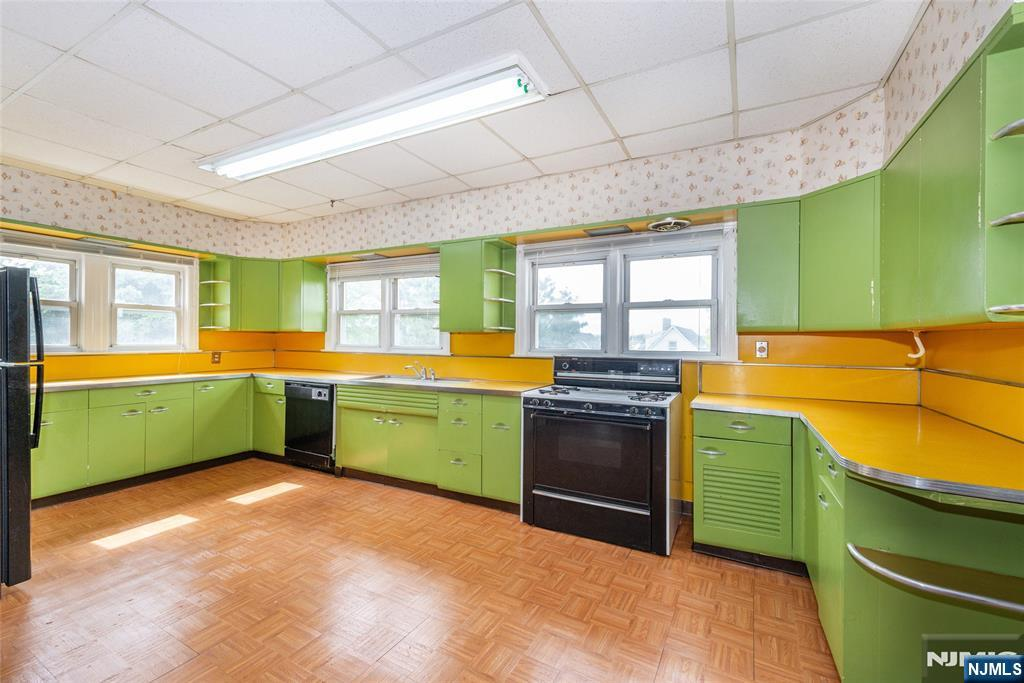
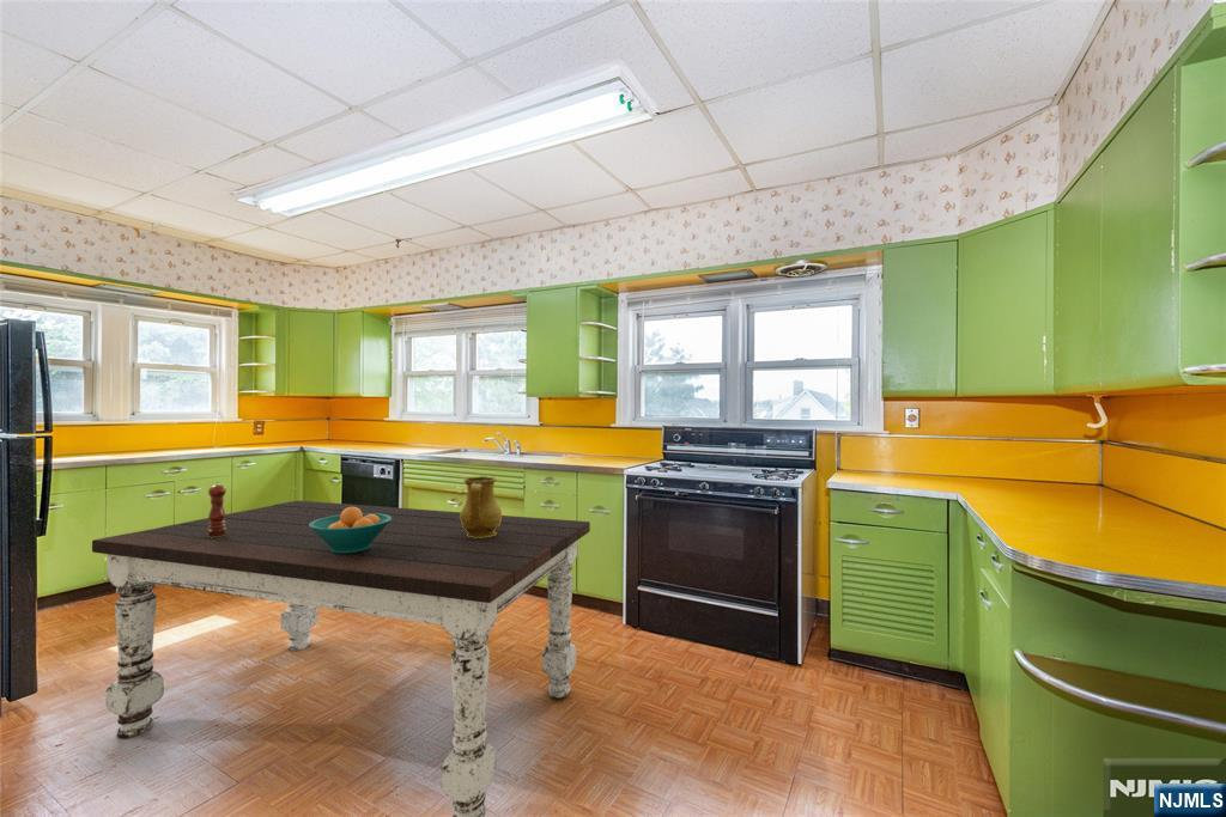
+ pepper mill [207,480,227,538]
+ pitcher [460,475,503,538]
+ dining table [91,499,591,817]
+ fruit bowl [309,507,392,554]
